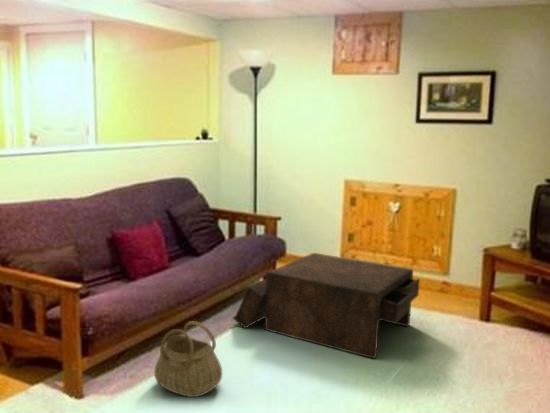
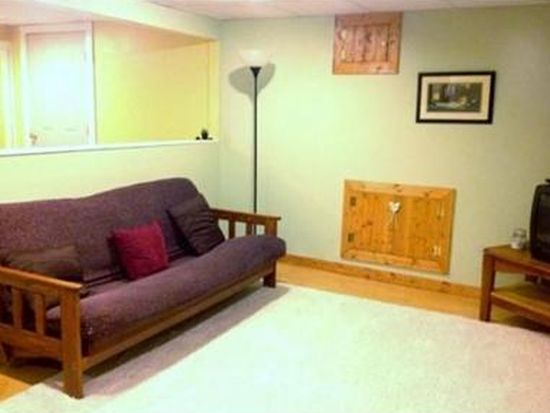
- coffee table [231,252,421,360]
- basket [153,320,223,398]
